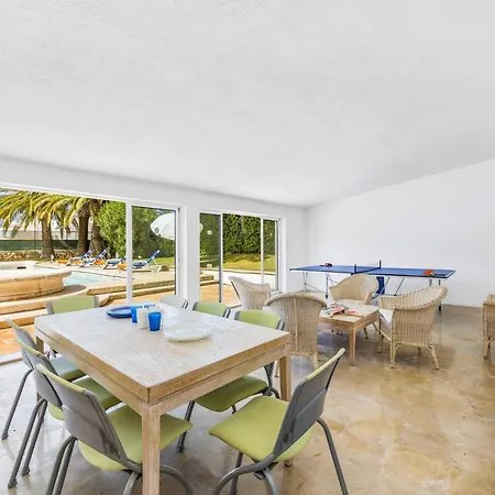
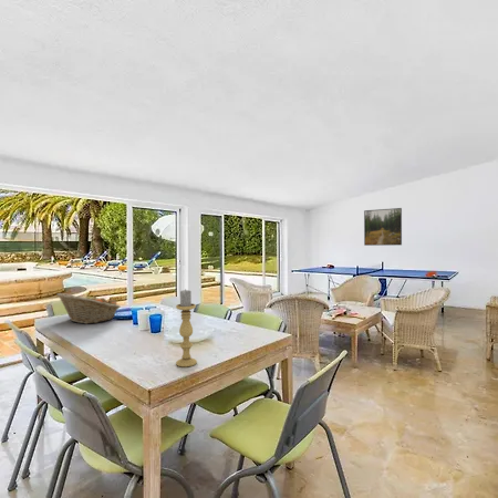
+ candle holder [175,288,198,369]
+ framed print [363,207,403,247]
+ fruit basket [56,292,122,325]
